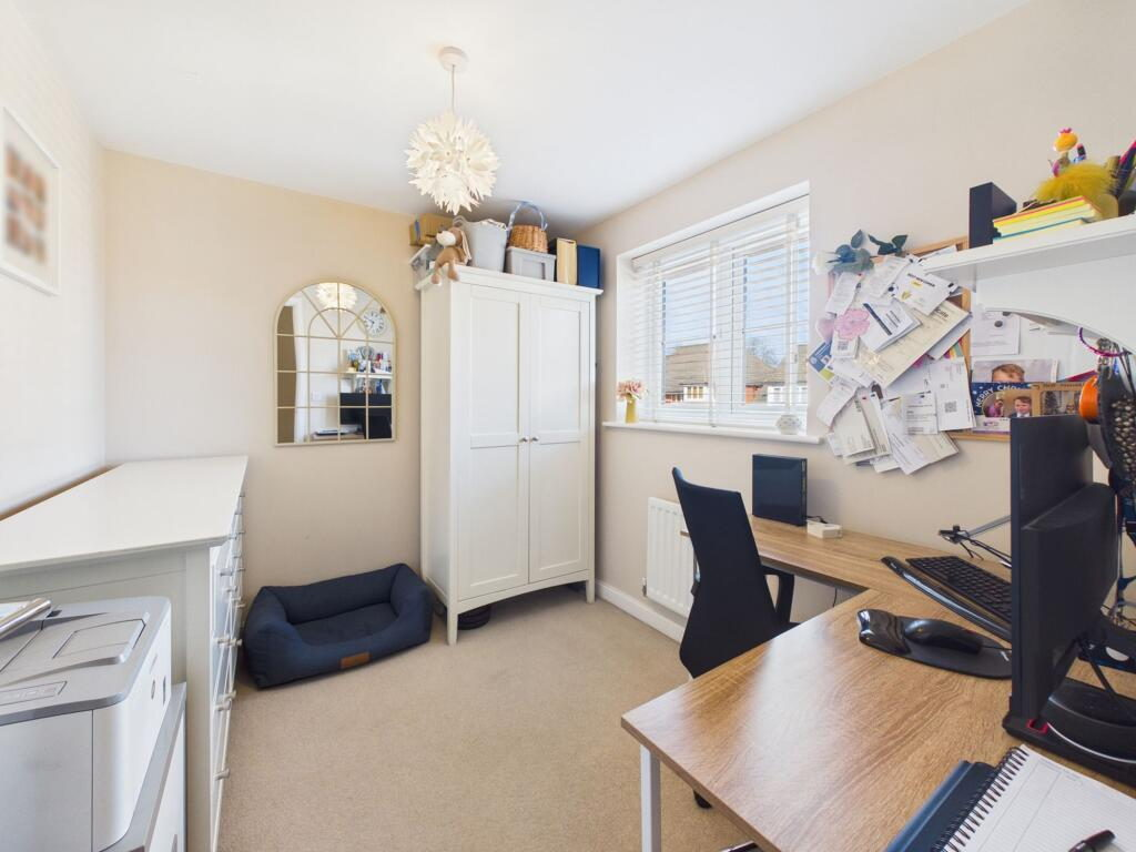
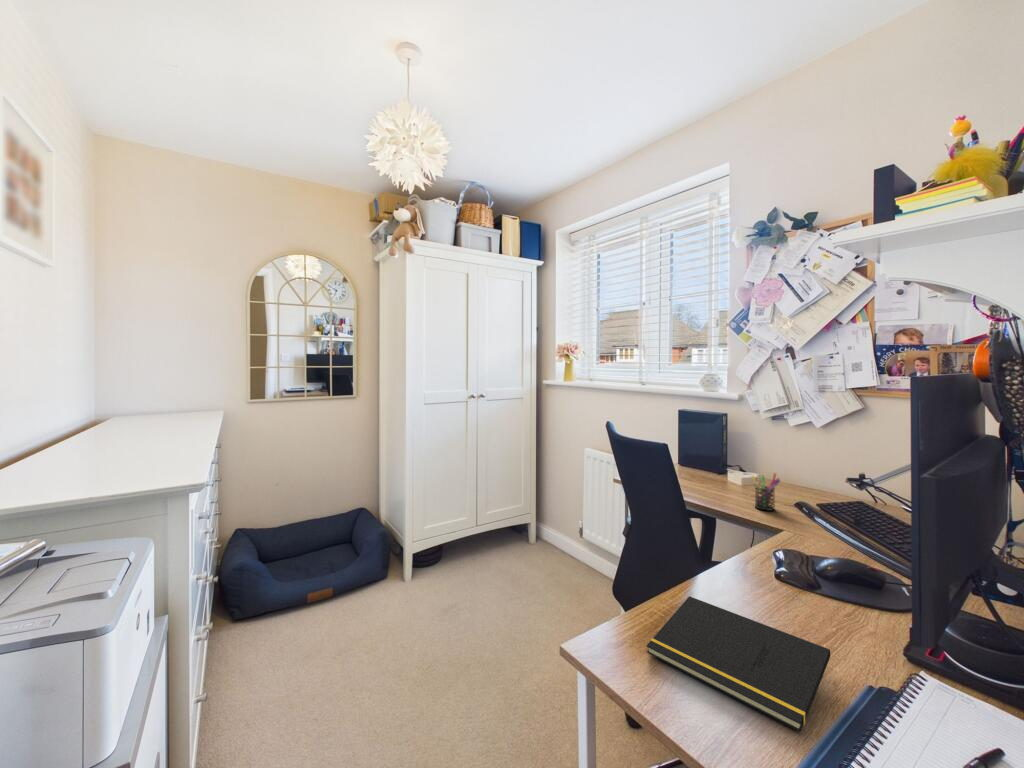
+ notepad [646,595,831,733]
+ pen holder [750,472,781,512]
